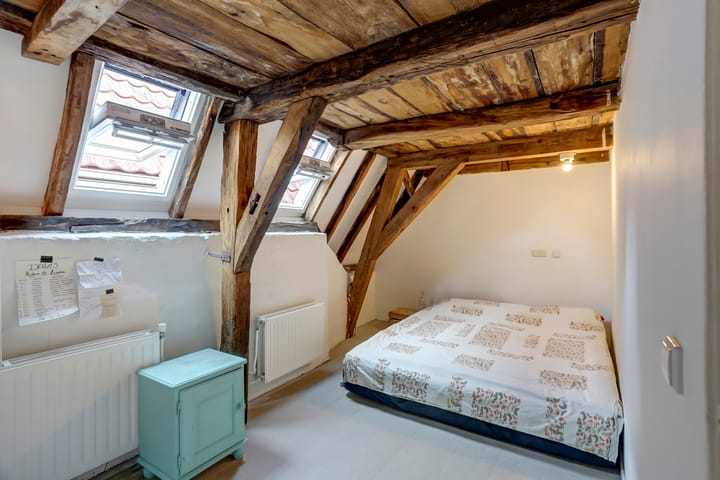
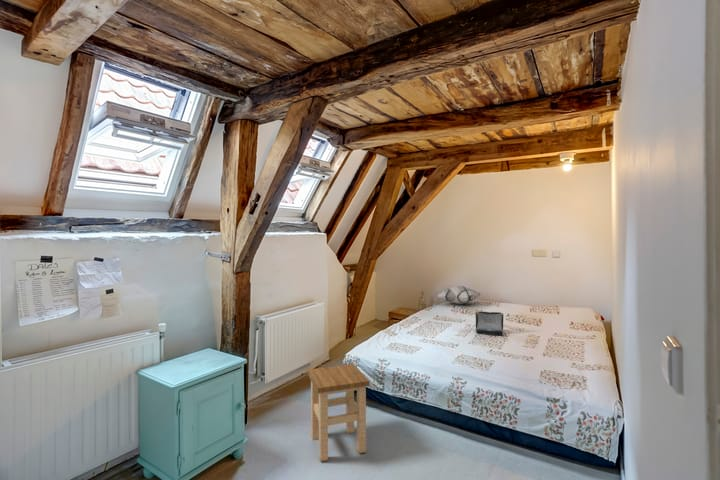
+ decorative pillow [436,285,482,305]
+ laptop [475,310,508,337]
+ stool [306,363,371,462]
